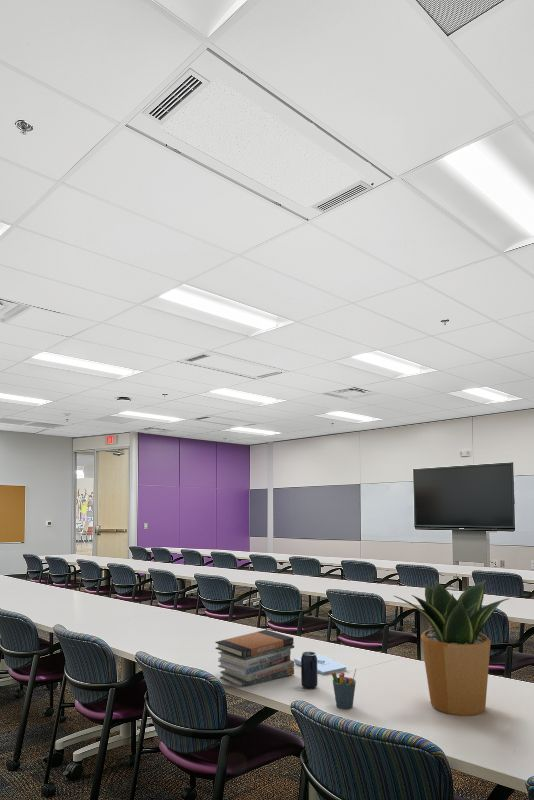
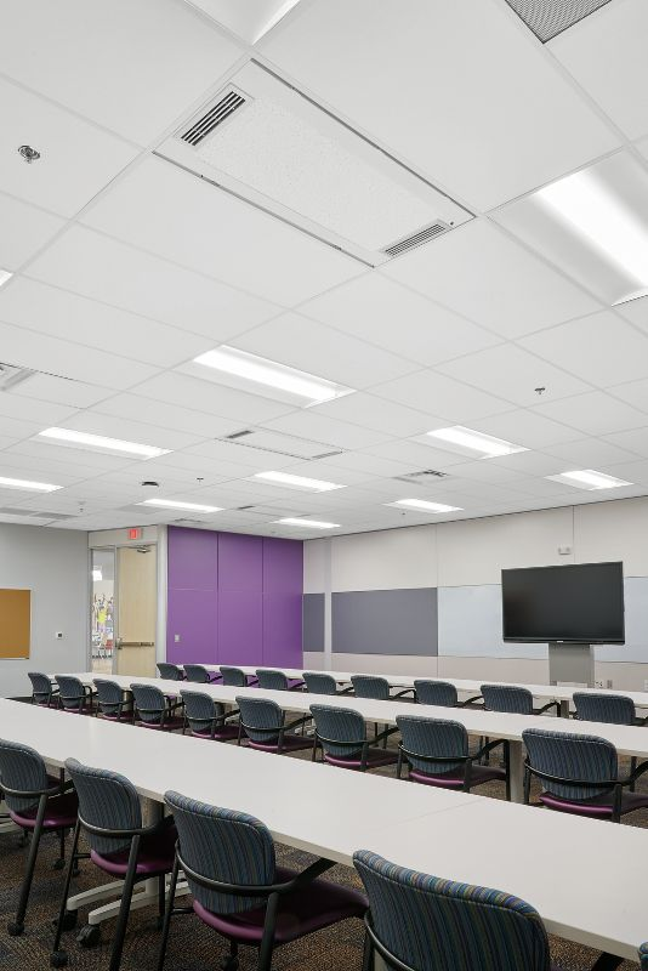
- notepad [293,653,347,676]
- potted plant [393,579,511,717]
- book stack [214,629,295,688]
- beverage can [300,651,318,690]
- pen holder [331,668,357,710]
